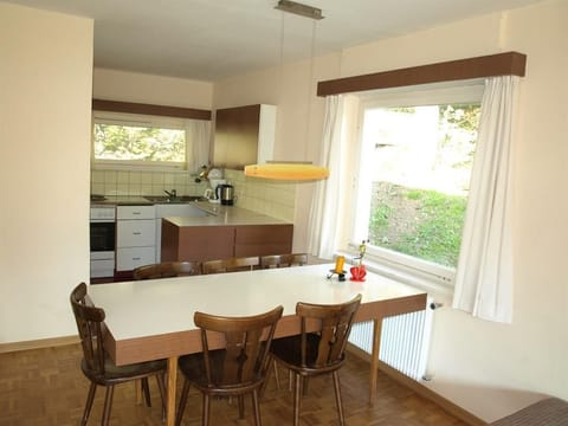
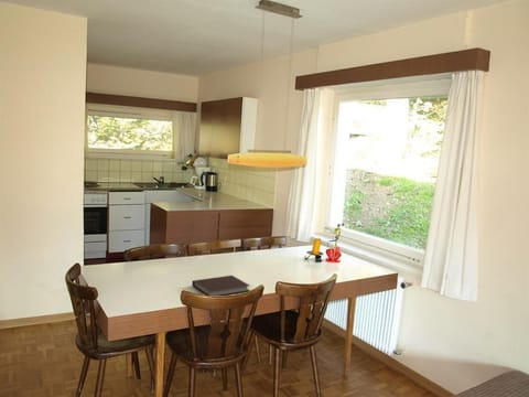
+ notebook [191,275,251,297]
